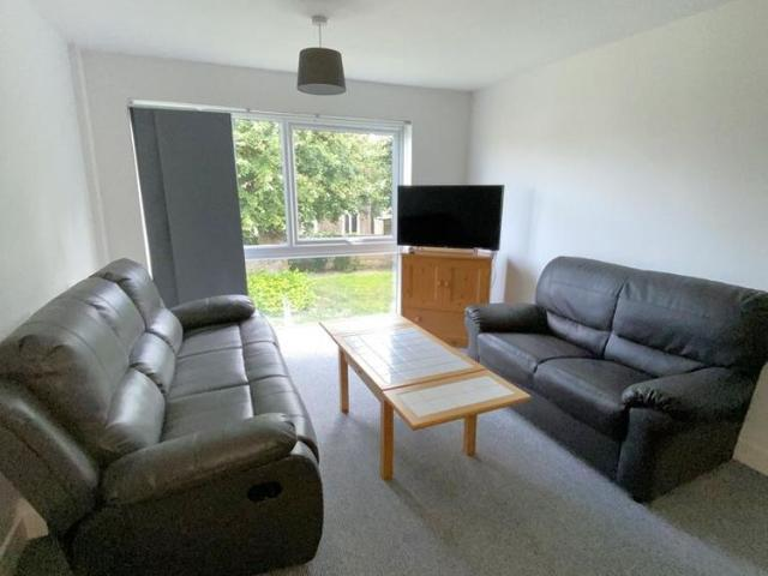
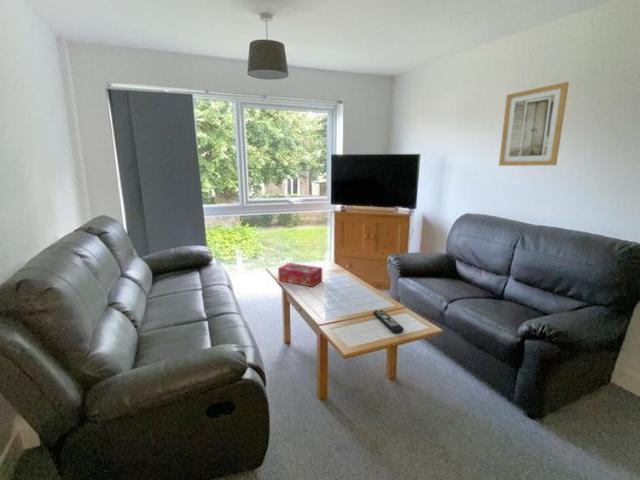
+ tissue box [277,262,323,288]
+ wall art [498,81,570,167]
+ remote control [372,309,405,334]
